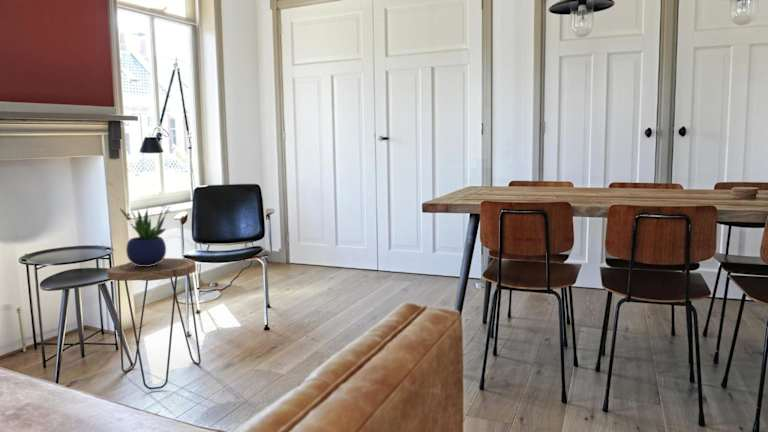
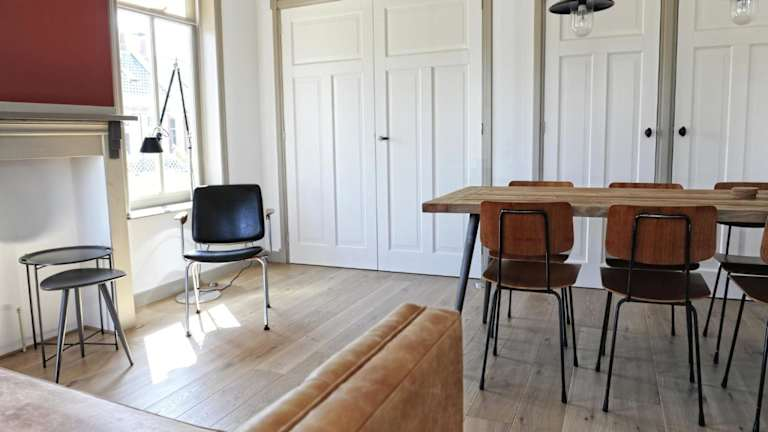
- side table [106,257,202,390]
- potted plant [118,203,170,266]
